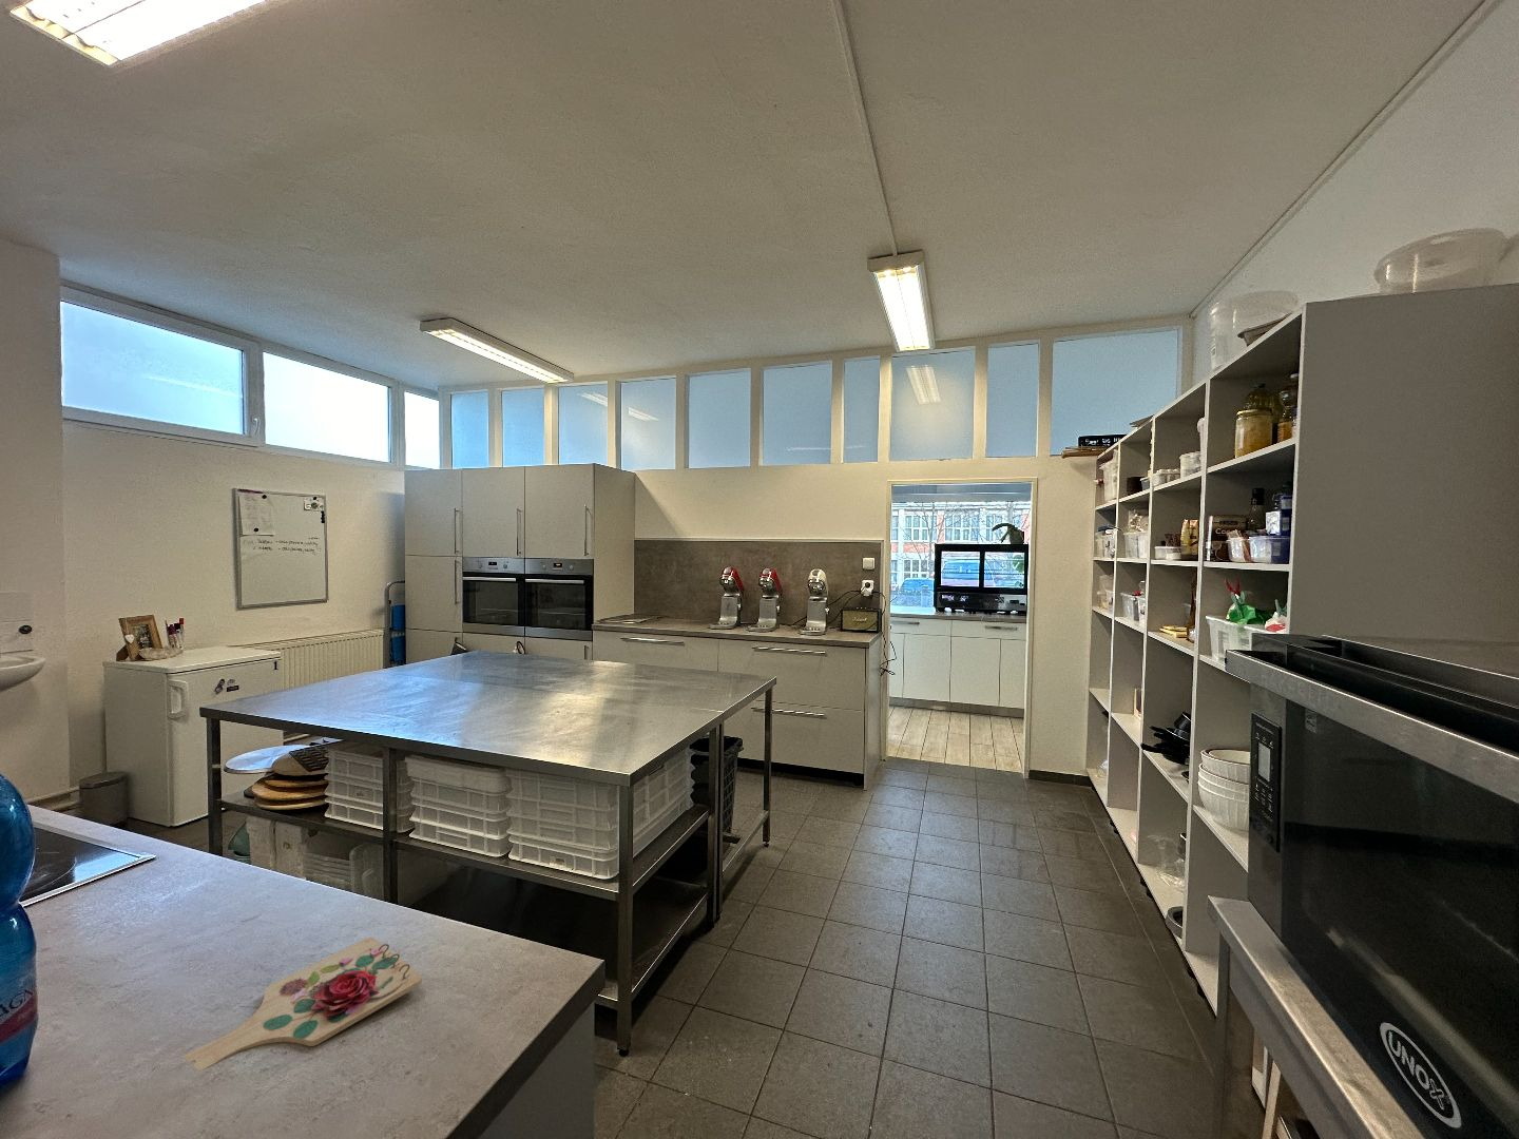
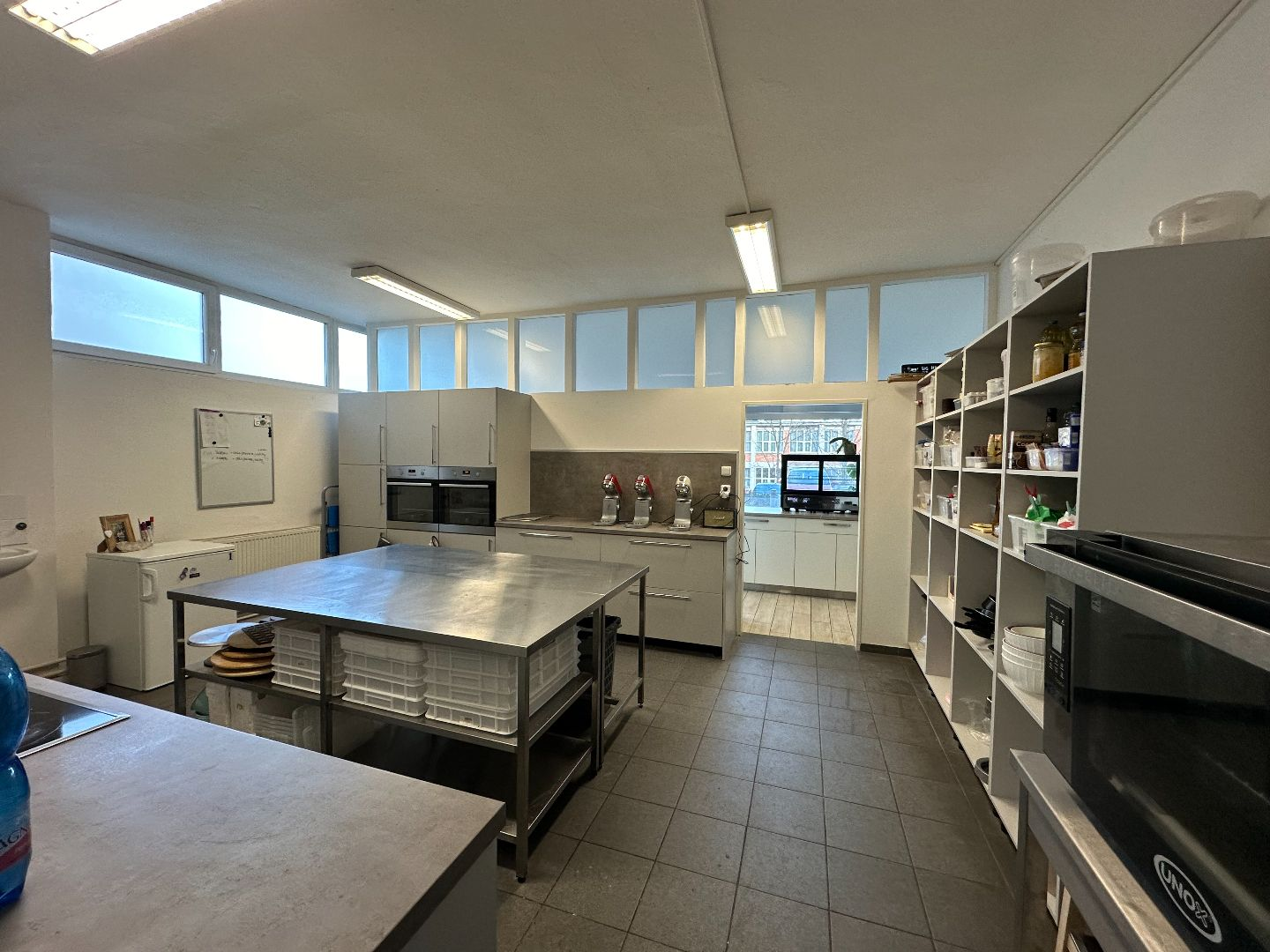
- cutting board [182,937,423,1072]
